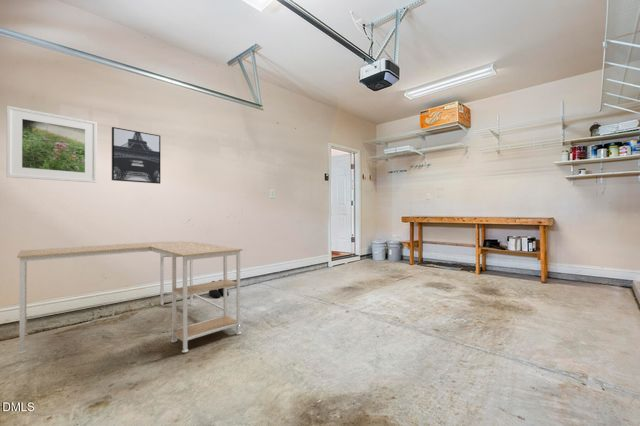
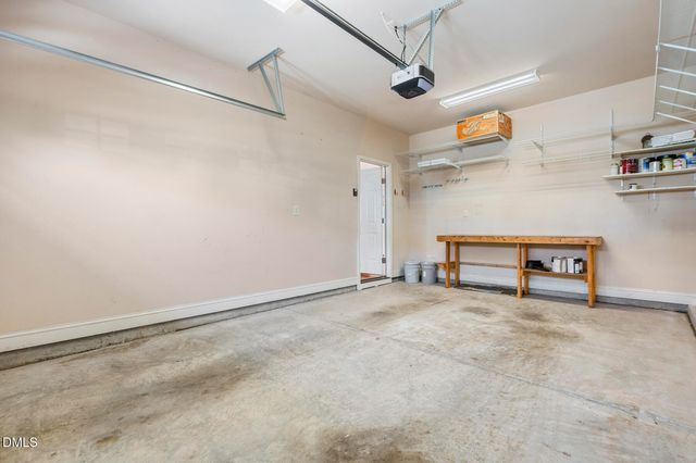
- boots [208,279,230,299]
- desk [16,240,244,355]
- wall art [111,126,161,185]
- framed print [5,105,98,184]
